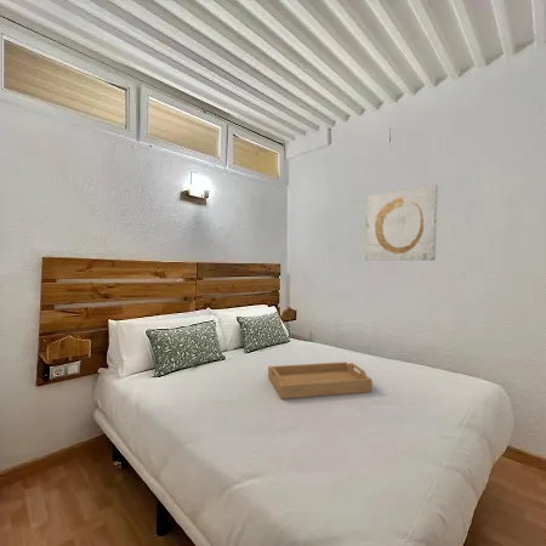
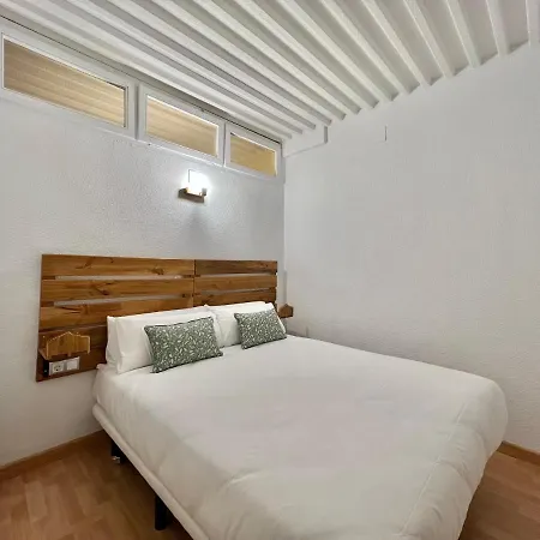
- wall art [364,184,439,262]
- serving tray [267,360,374,400]
